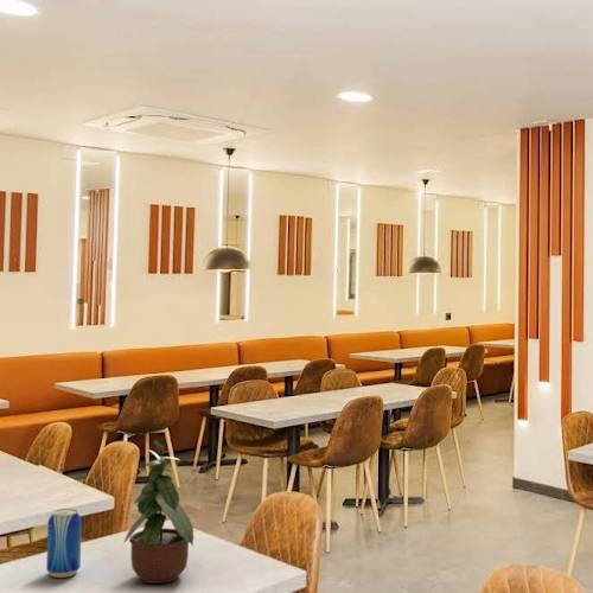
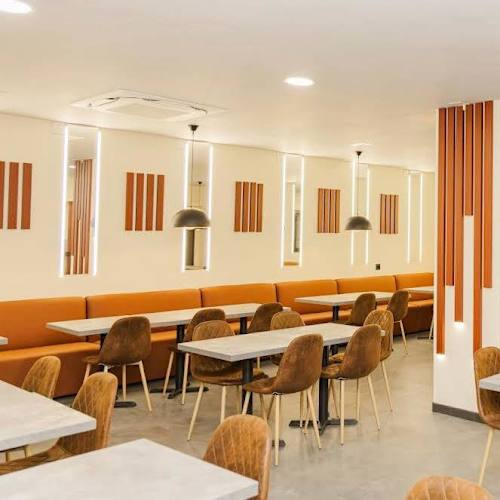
- beer can [45,508,83,579]
- potted plant [122,440,195,585]
